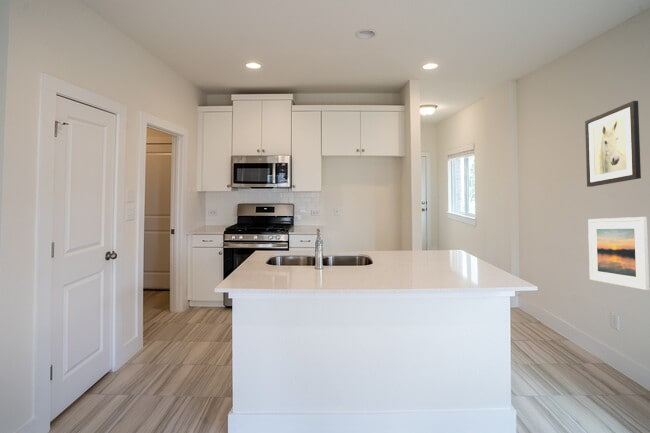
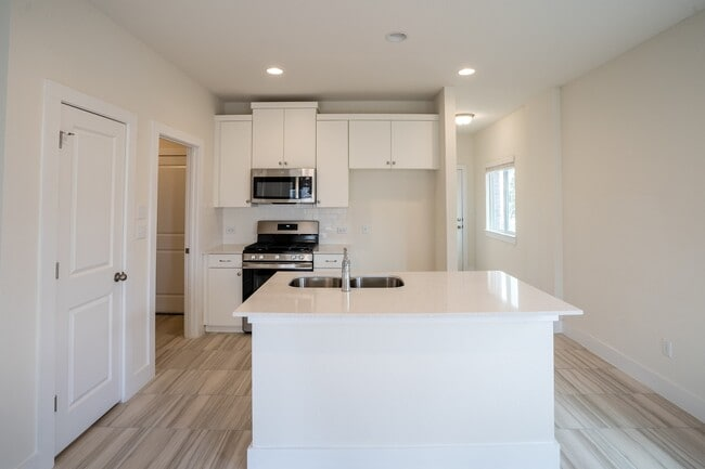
- wall art [584,100,642,188]
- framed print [587,216,650,291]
